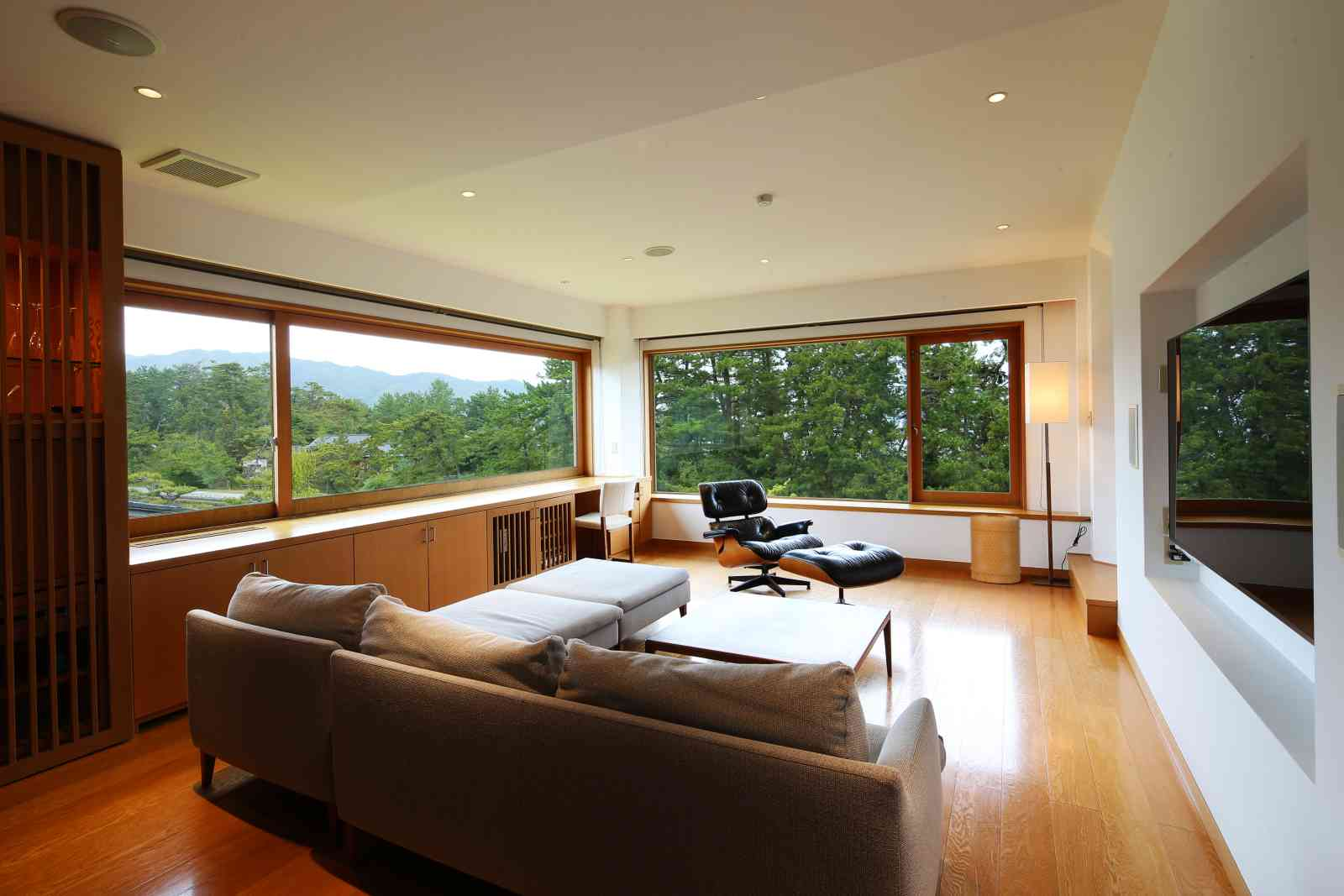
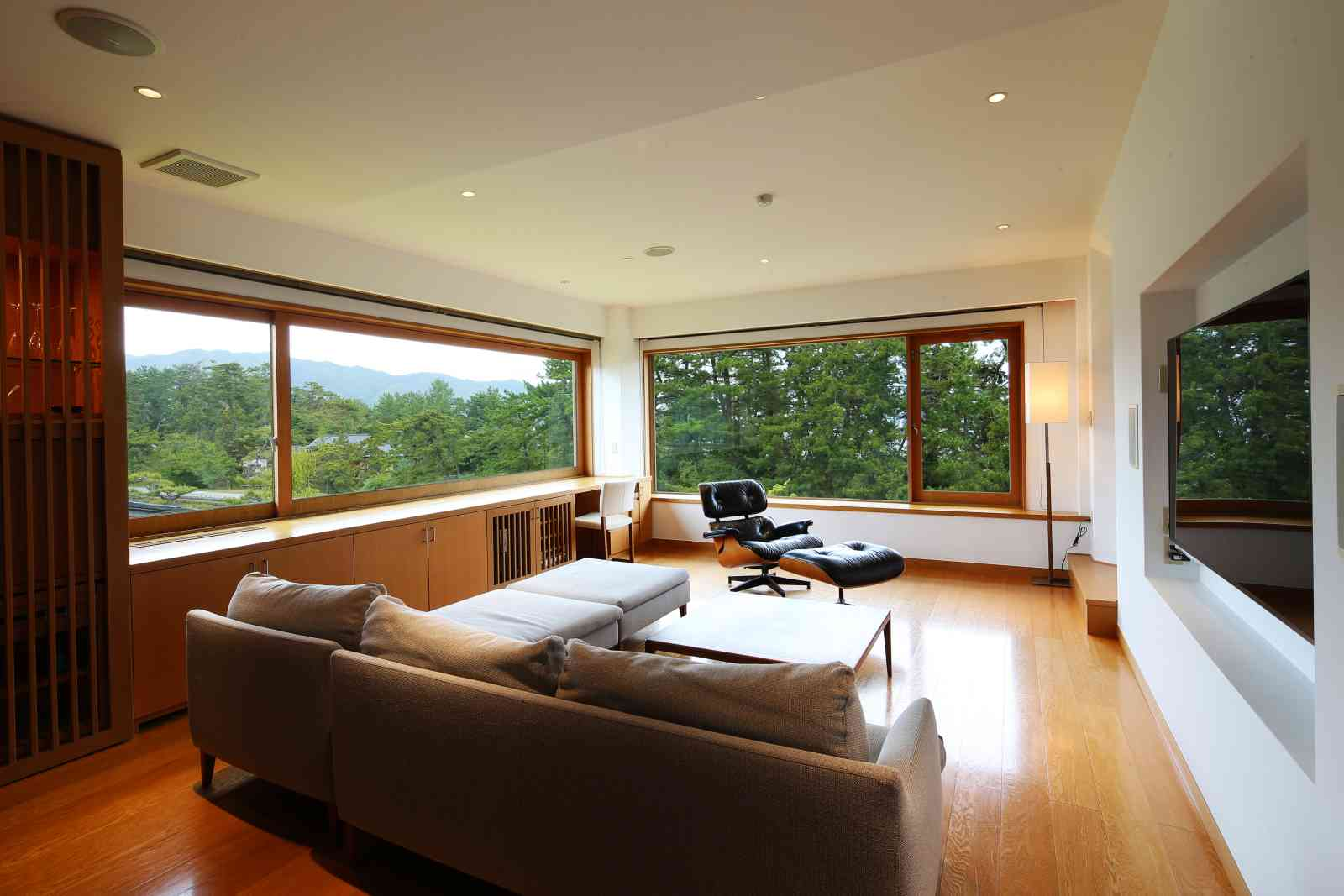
- basket [969,514,1022,584]
